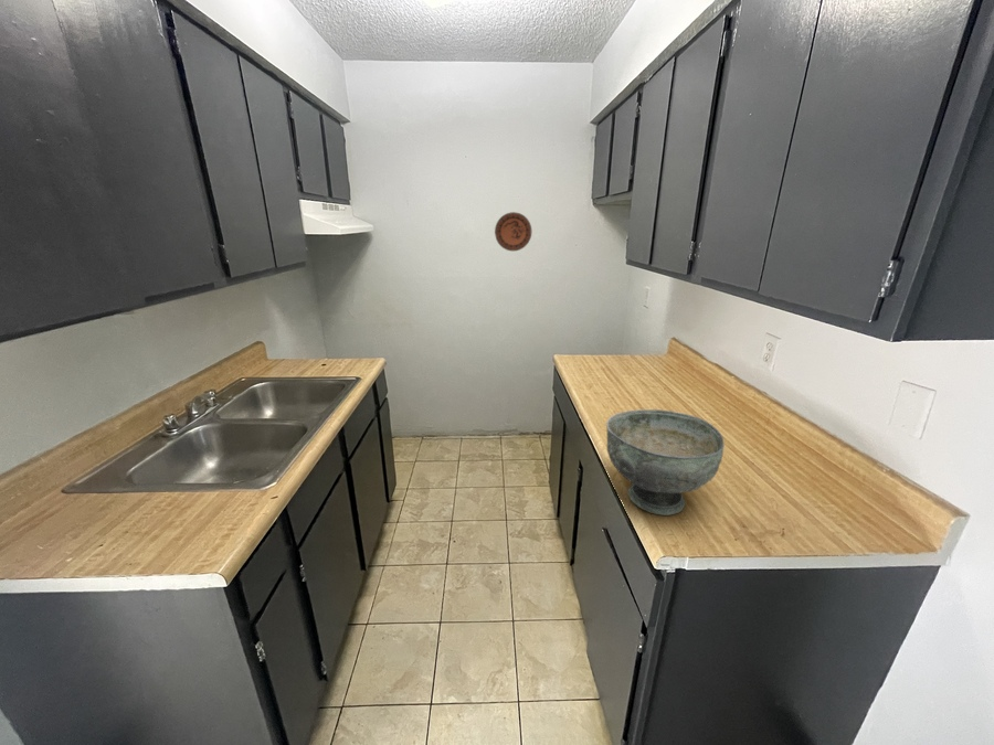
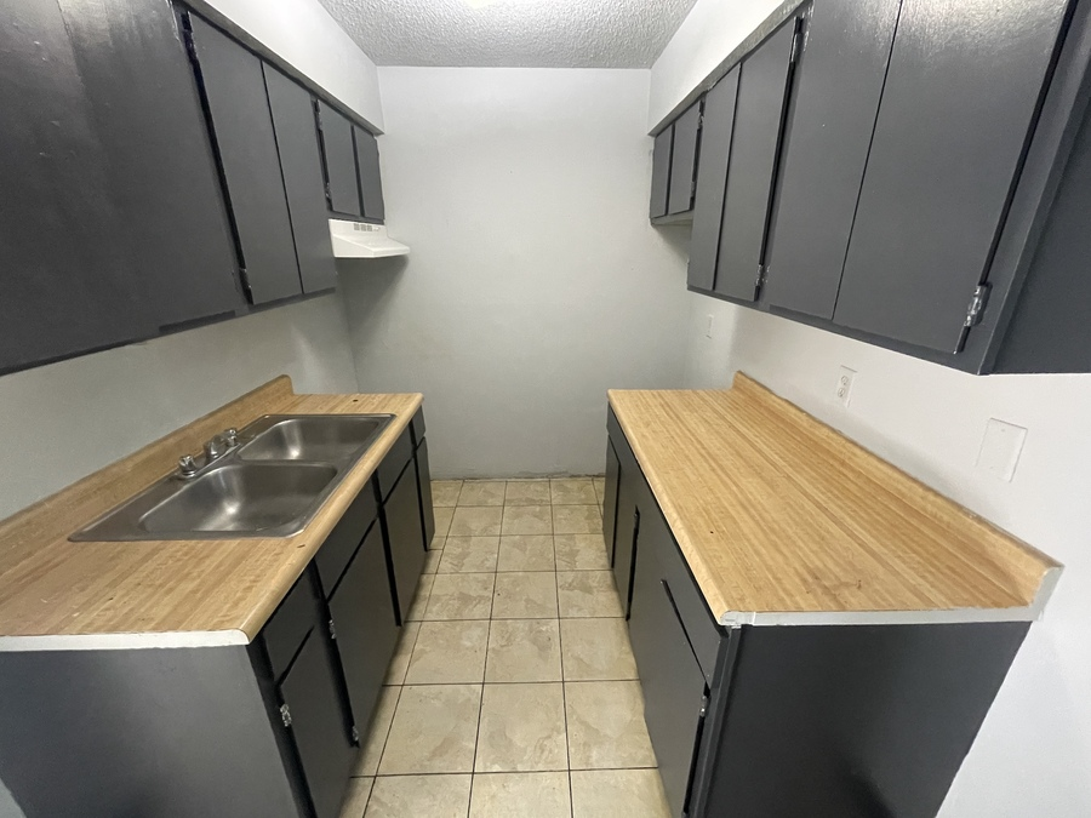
- decorative bowl [605,408,726,517]
- decorative plate [494,211,532,252]
